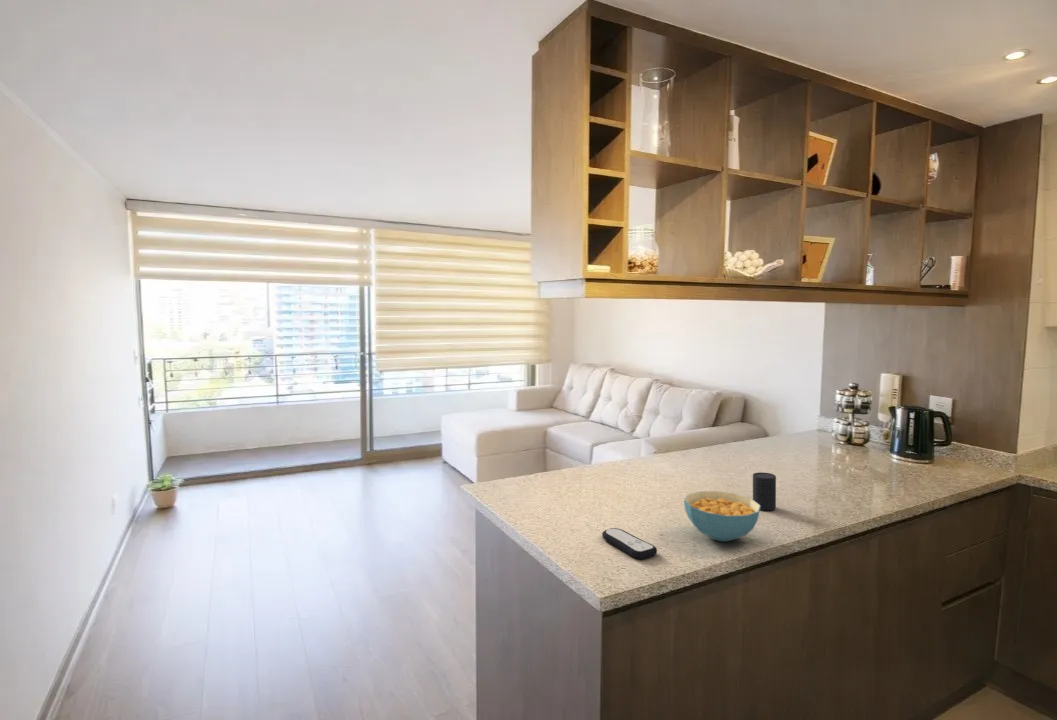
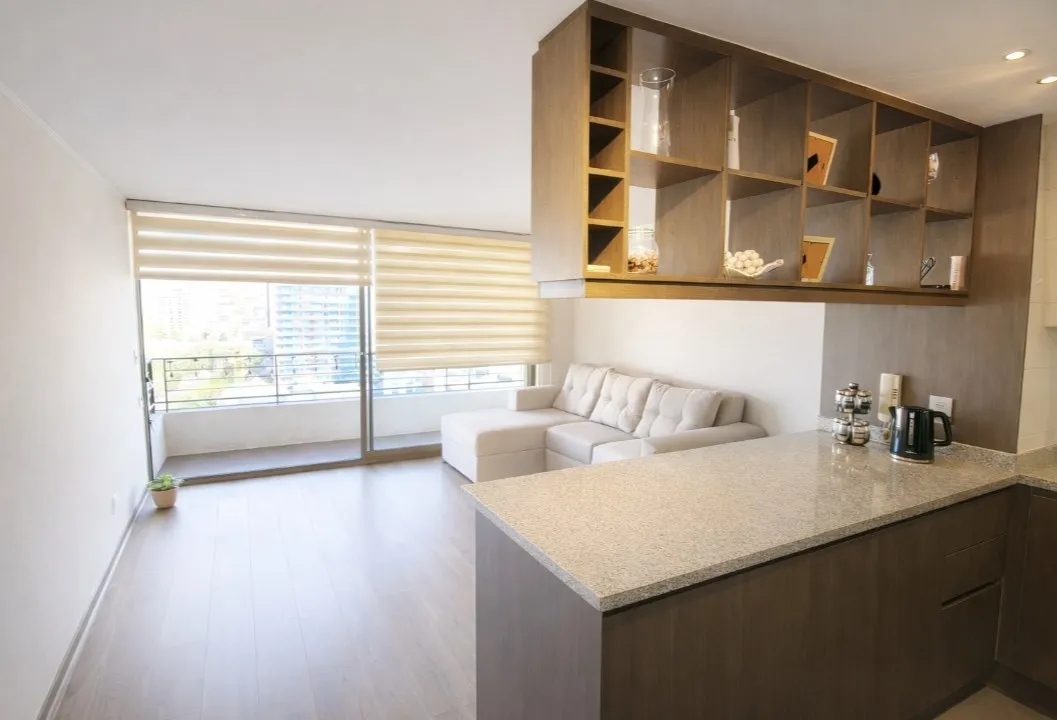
- cup [752,471,777,511]
- remote control [601,527,658,560]
- cereal bowl [683,490,761,542]
